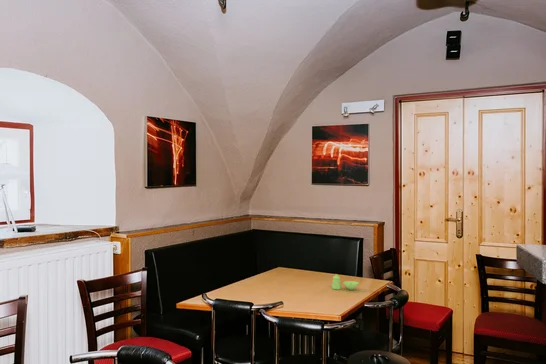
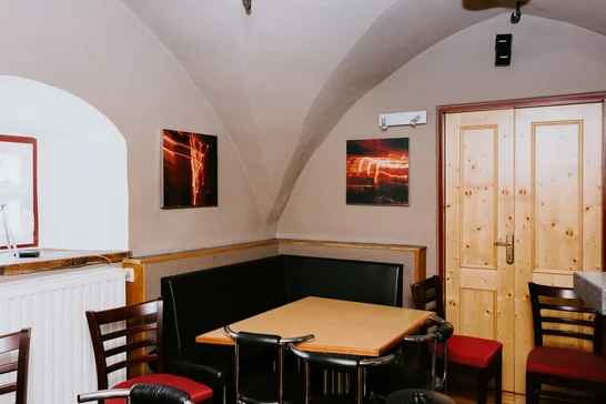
- condiment set [331,273,360,291]
